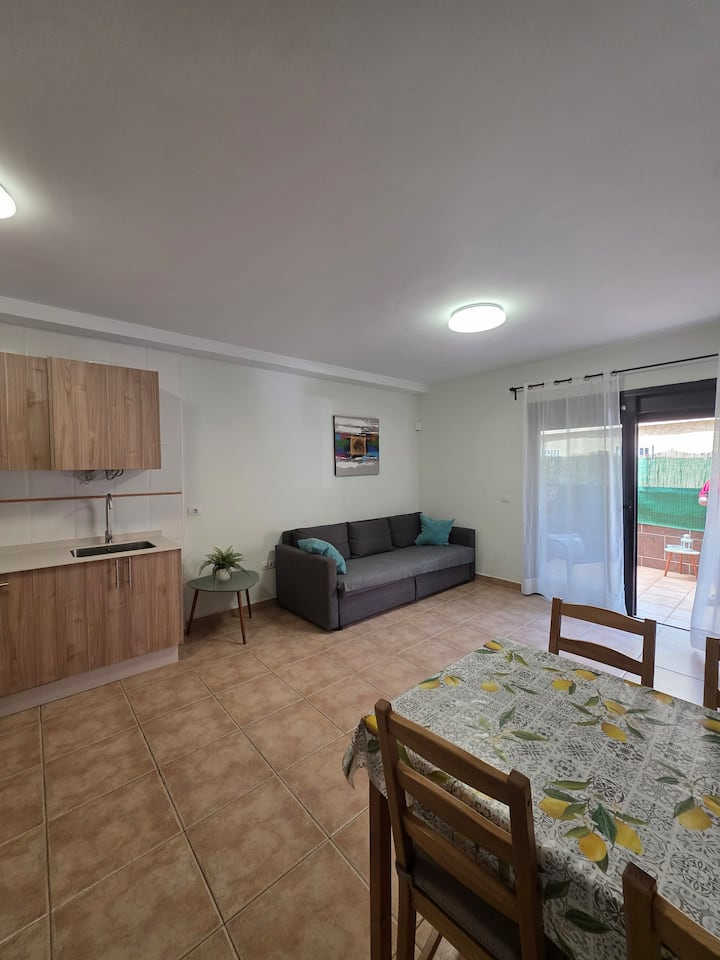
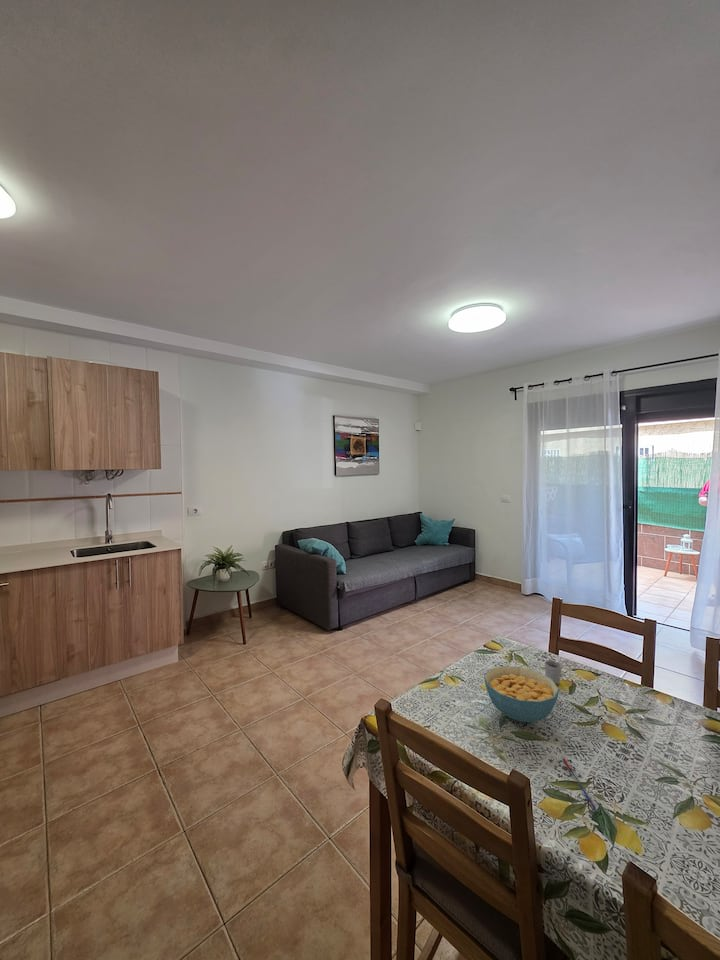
+ cup [544,659,563,685]
+ cereal bowl [483,665,560,723]
+ pen [562,757,600,813]
